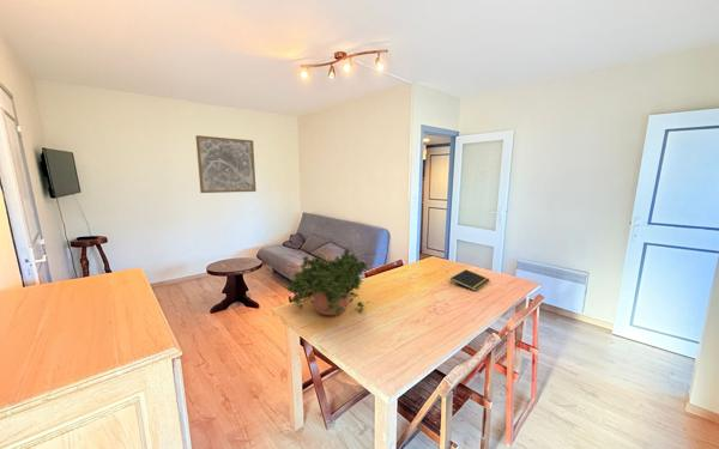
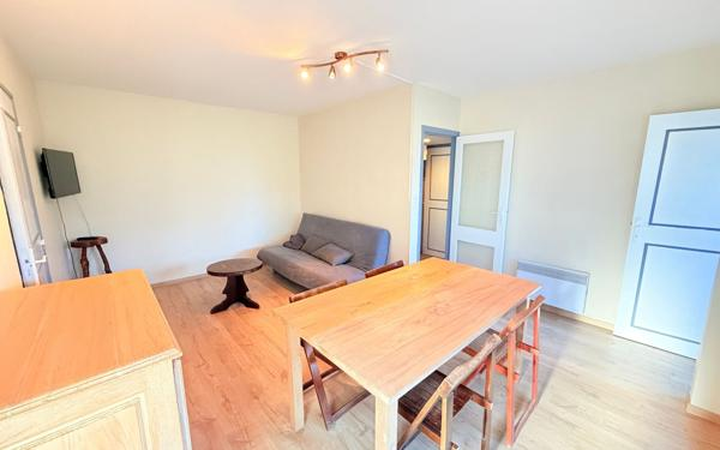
- wall art [194,134,258,194]
- notepad [449,268,491,292]
- potted plant [285,247,369,317]
